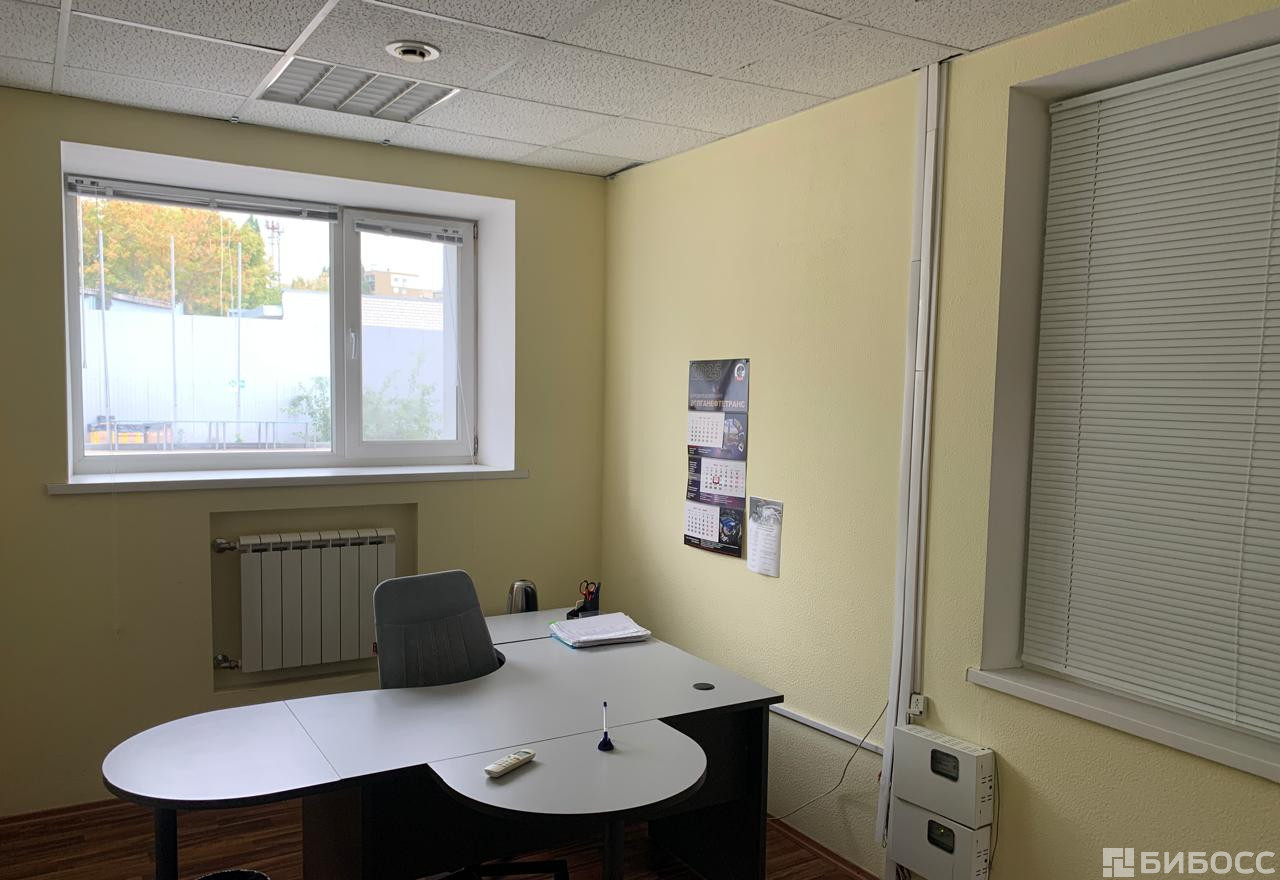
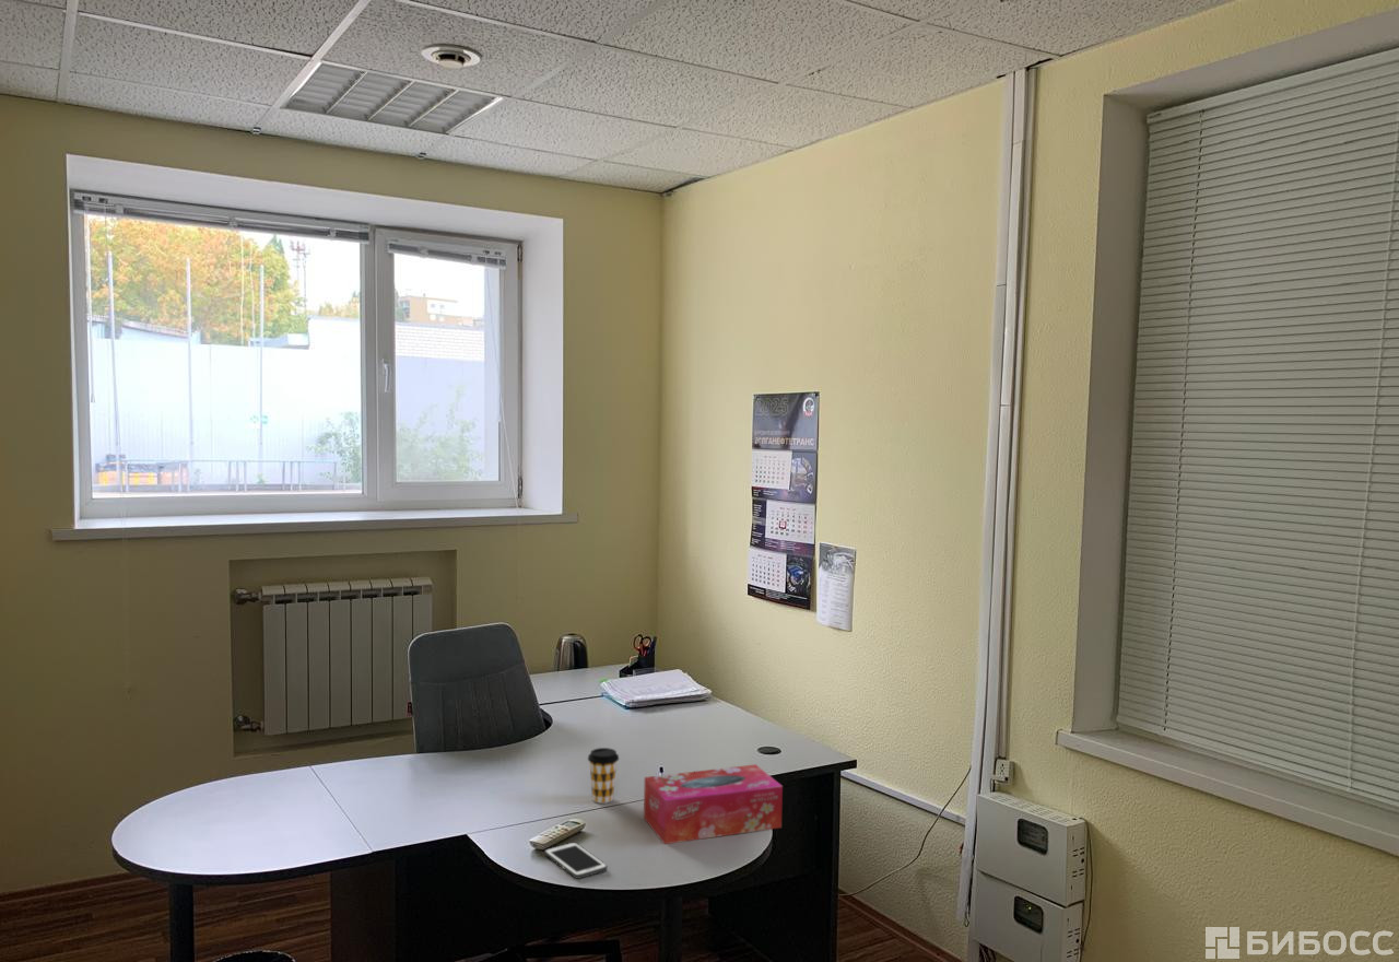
+ tissue box [643,763,784,845]
+ coffee cup [587,747,620,805]
+ cell phone [543,842,609,880]
